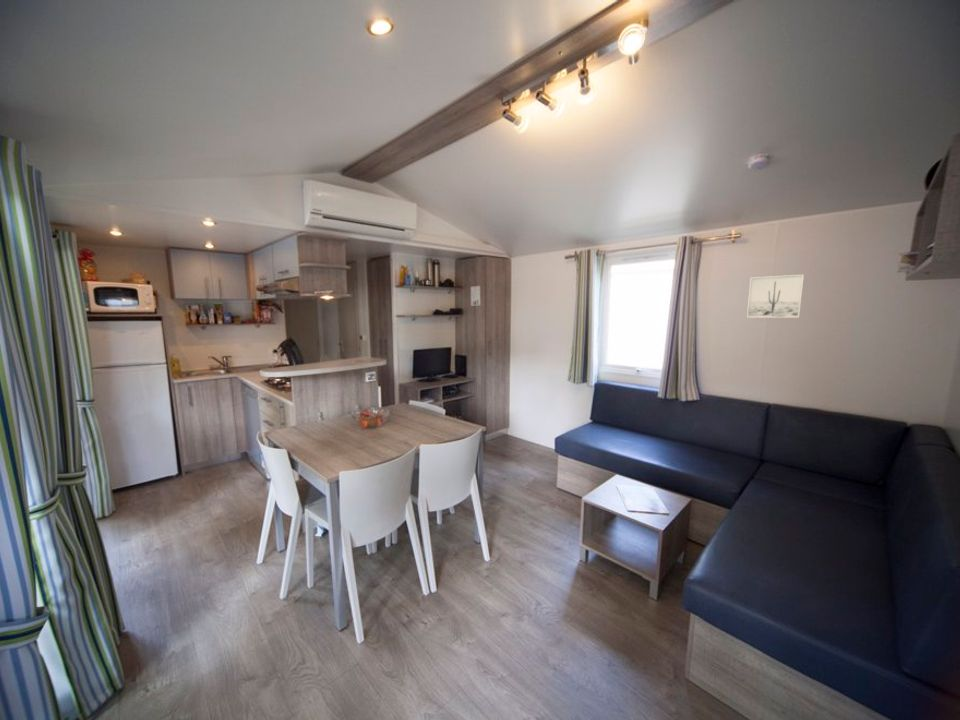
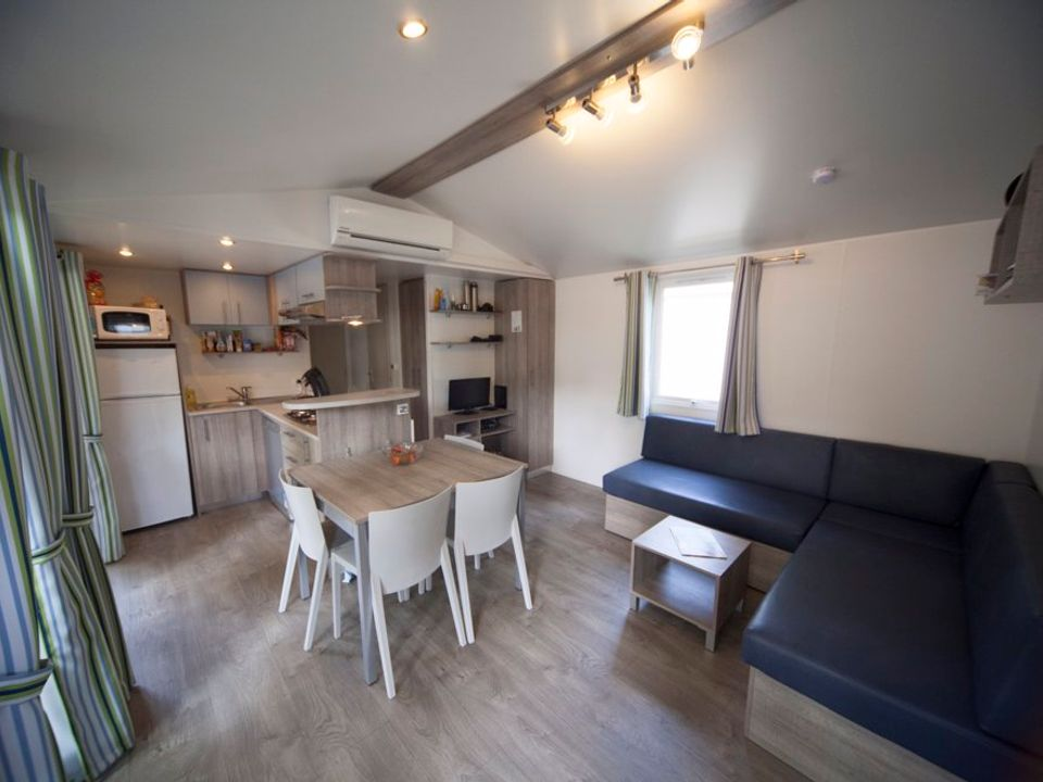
- wall art [746,274,805,319]
